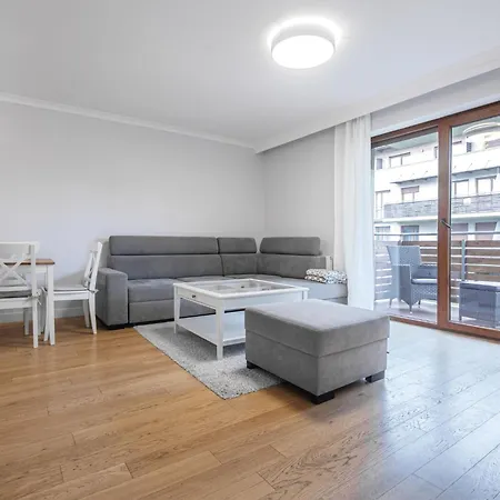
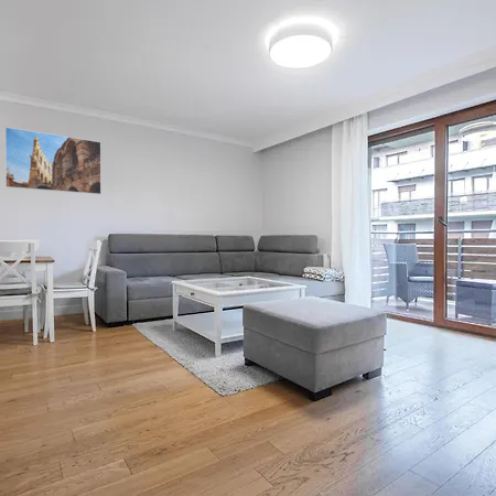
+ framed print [4,126,103,195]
